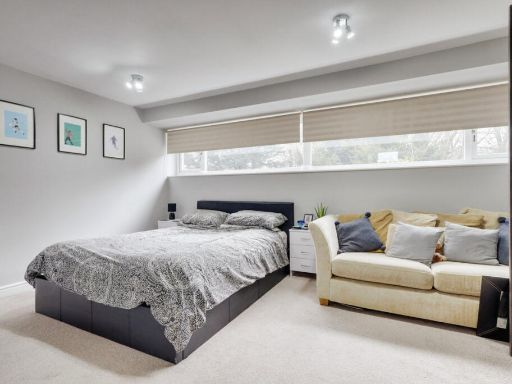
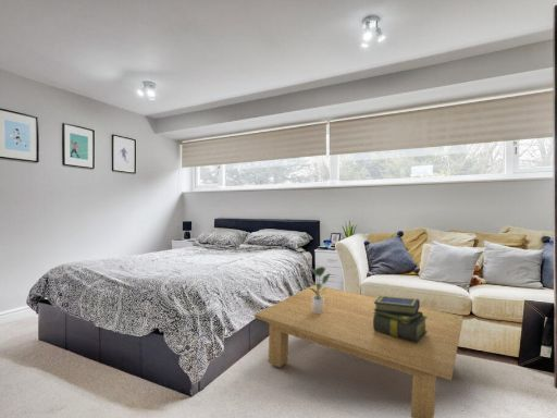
+ potted plant [308,266,331,314]
+ coffee table [253,284,463,418]
+ stack of books [373,295,428,342]
